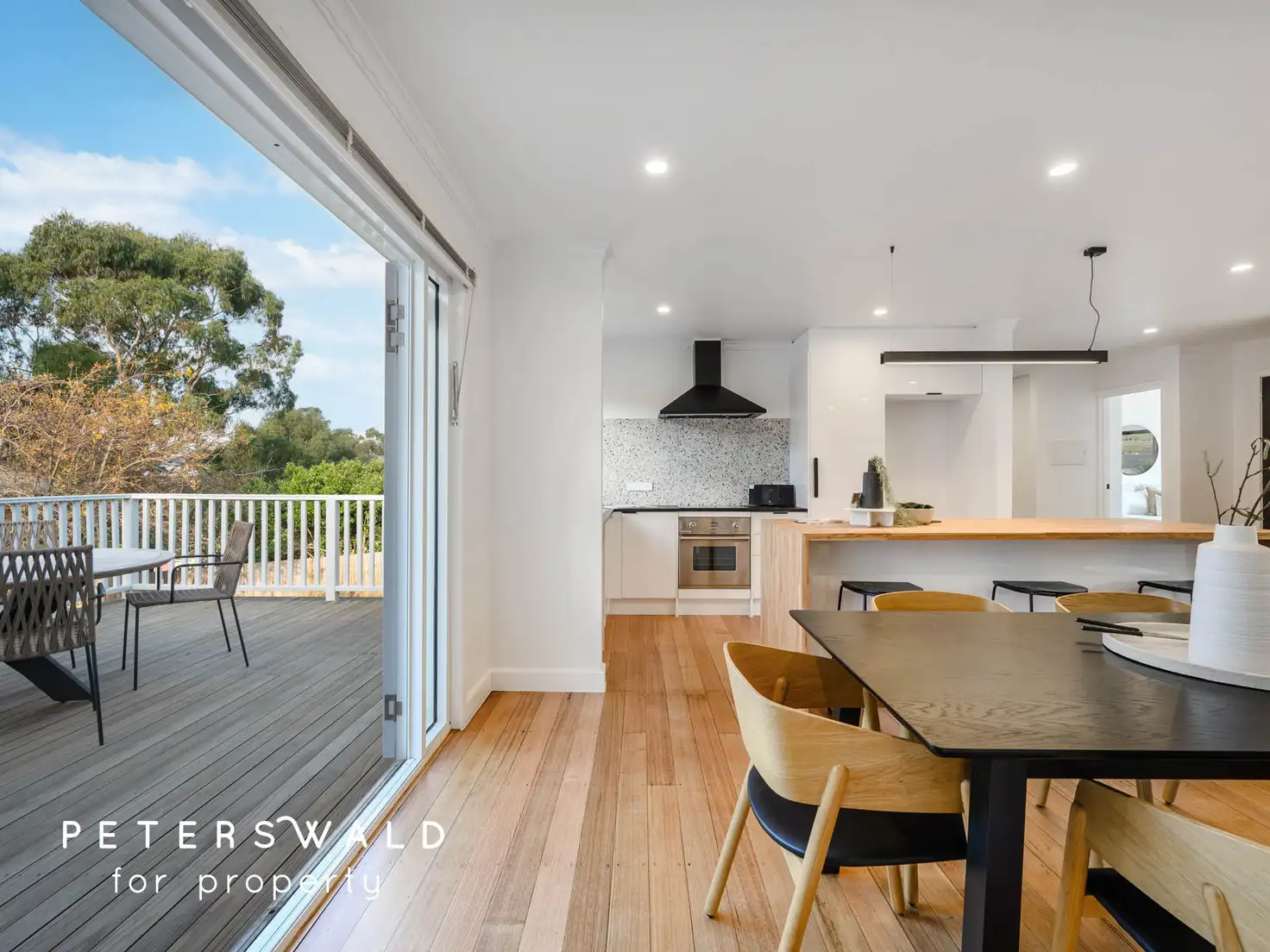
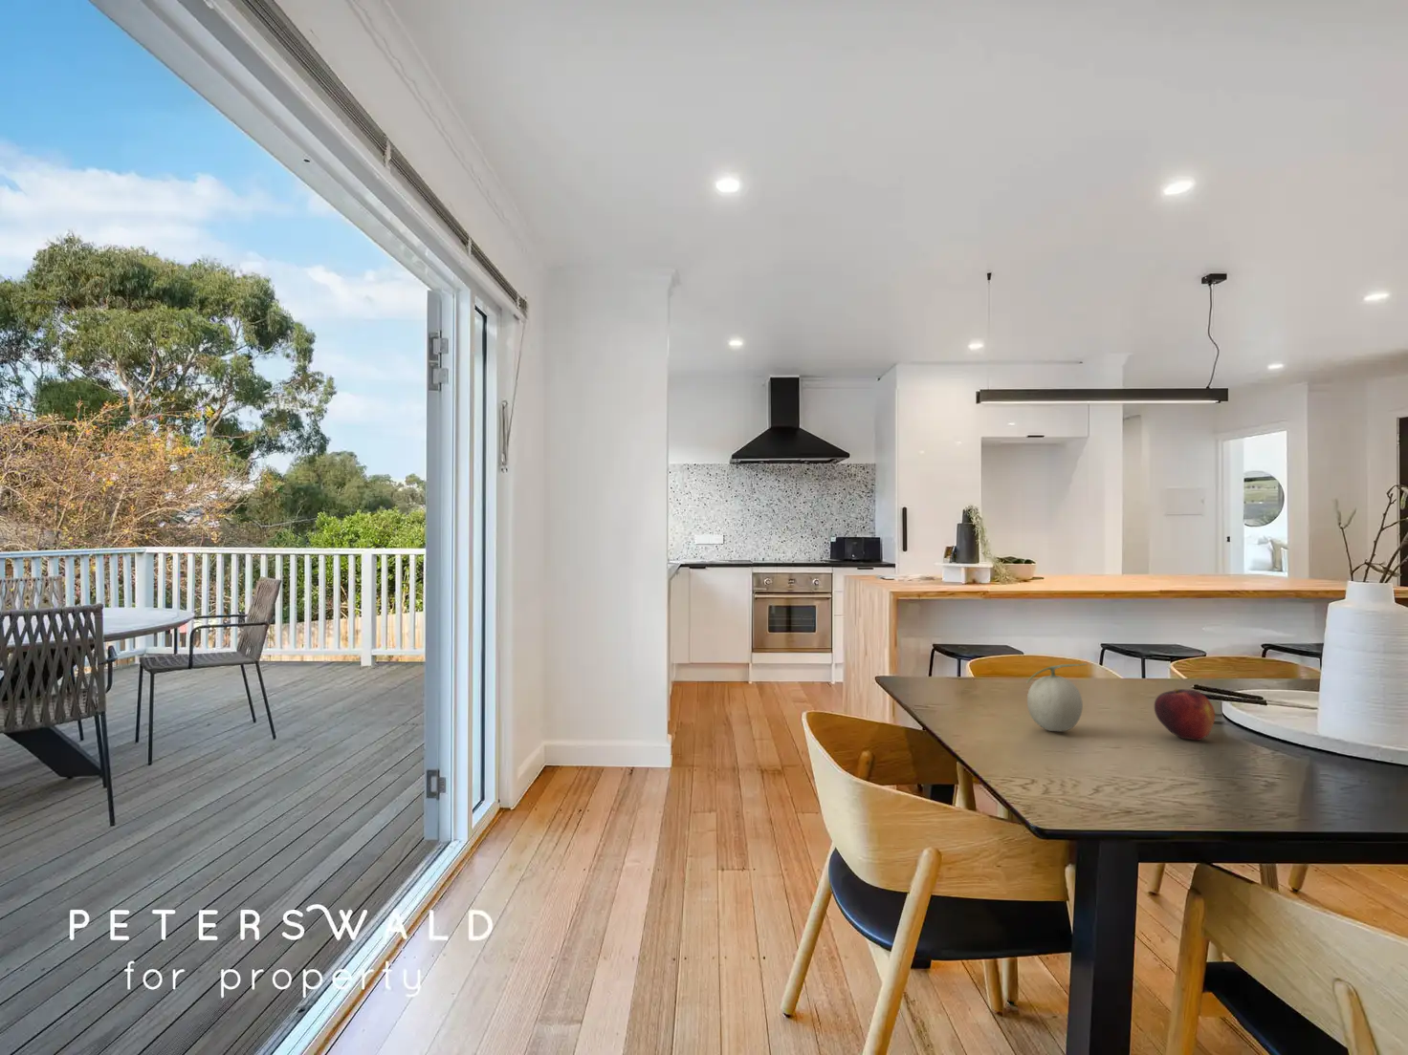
+ fruit [1026,663,1088,733]
+ fruit [1154,688,1216,741]
